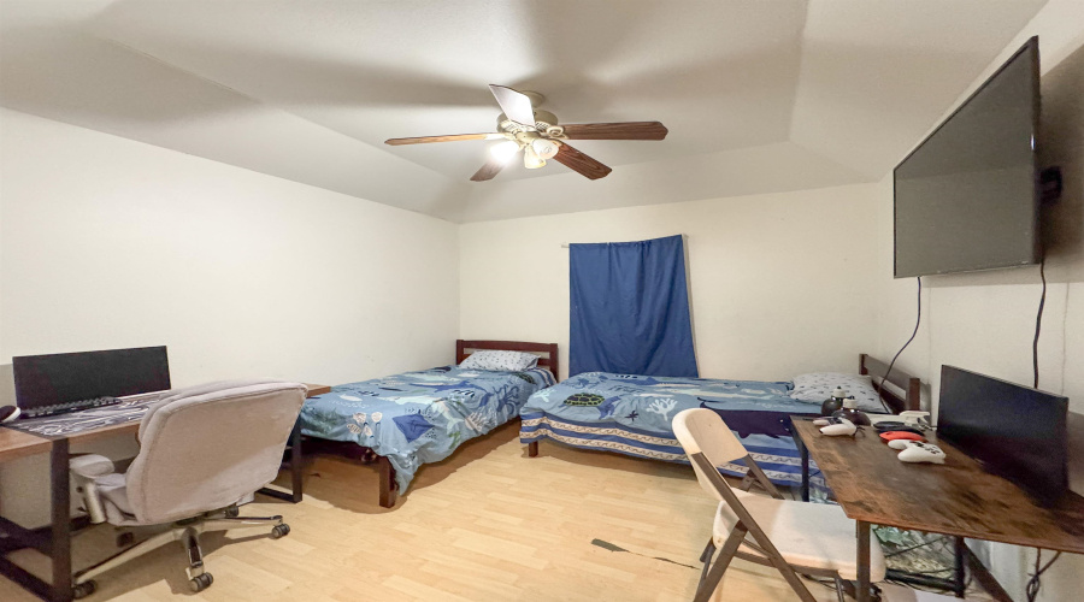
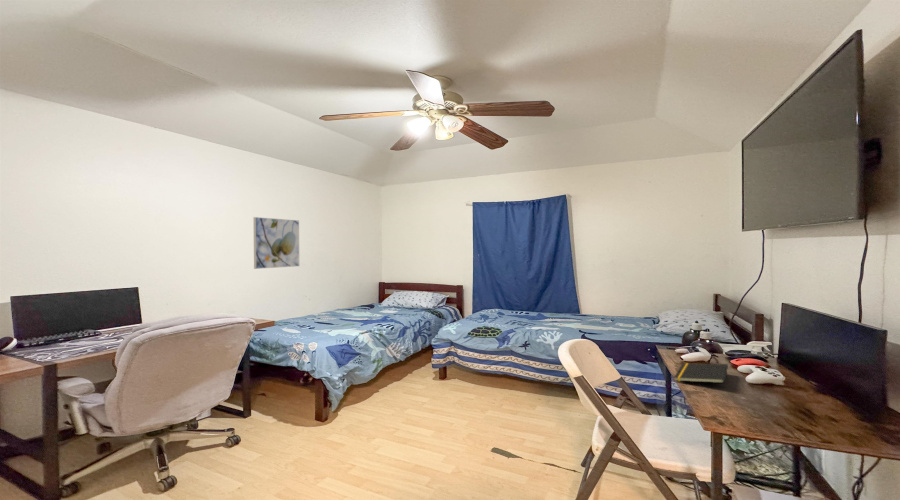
+ notepad [673,362,729,384]
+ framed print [253,216,300,270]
